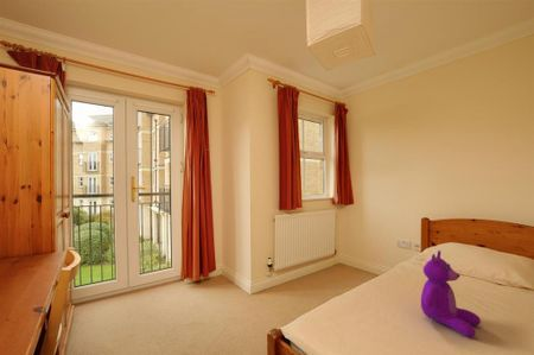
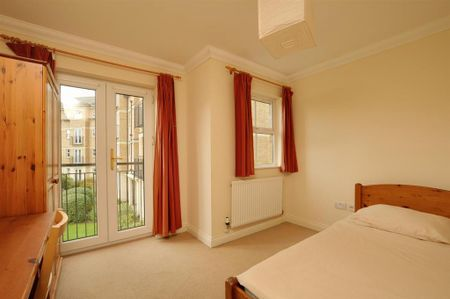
- teddy bear [420,249,482,338]
